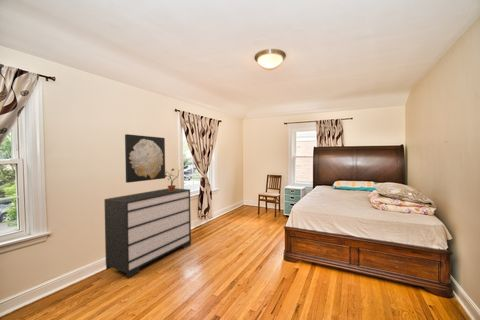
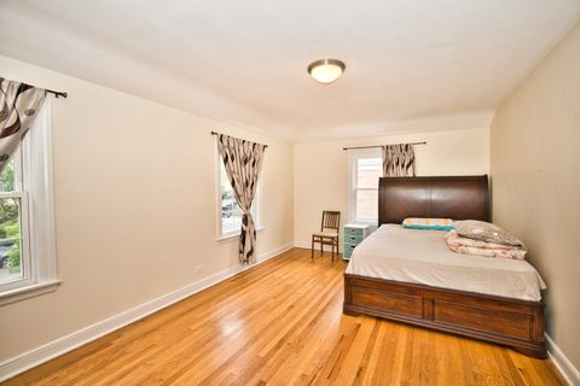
- dresser [103,187,192,279]
- potted plant [164,165,189,191]
- wall art [124,133,166,184]
